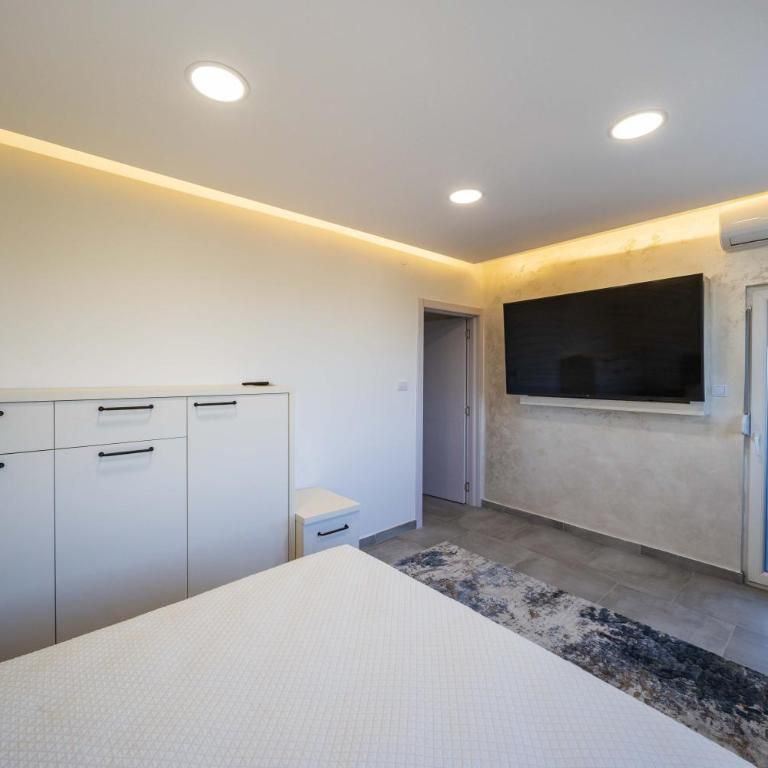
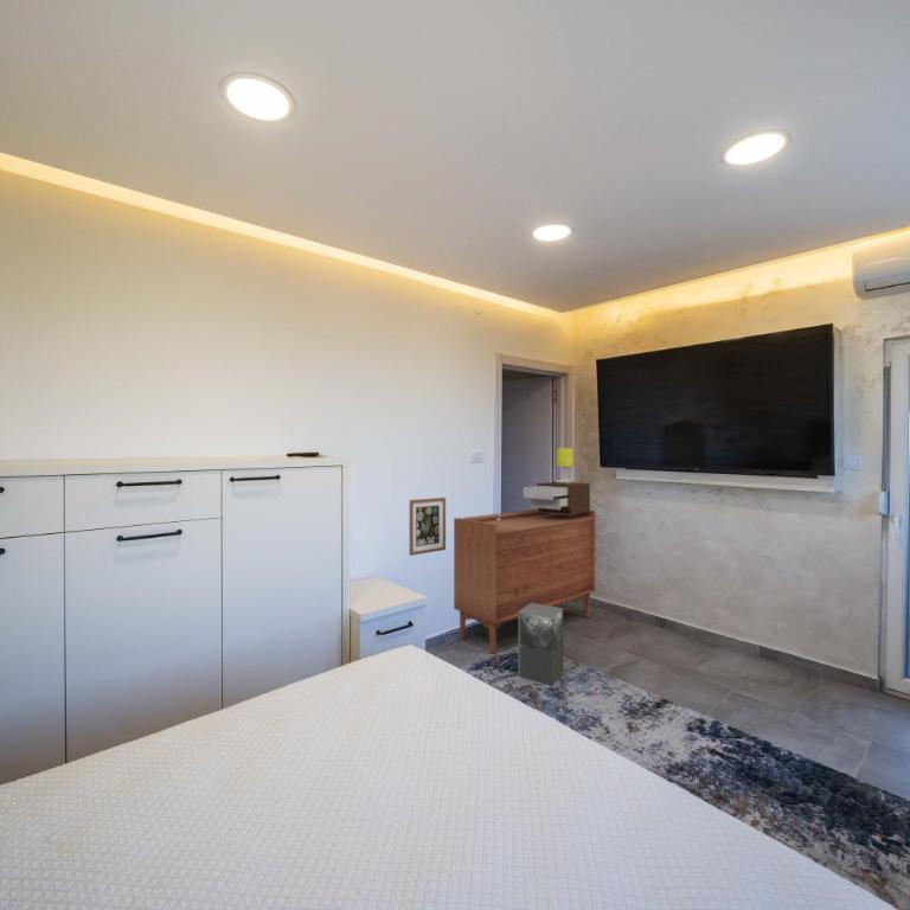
+ sideboard [453,508,597,655]
+ wall art [409,496,447,557]
+ speaker [517,603,564,686]
+ table lamp [523,447,591,514]
